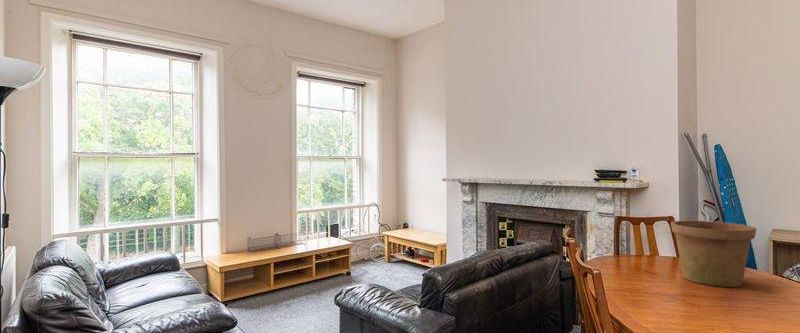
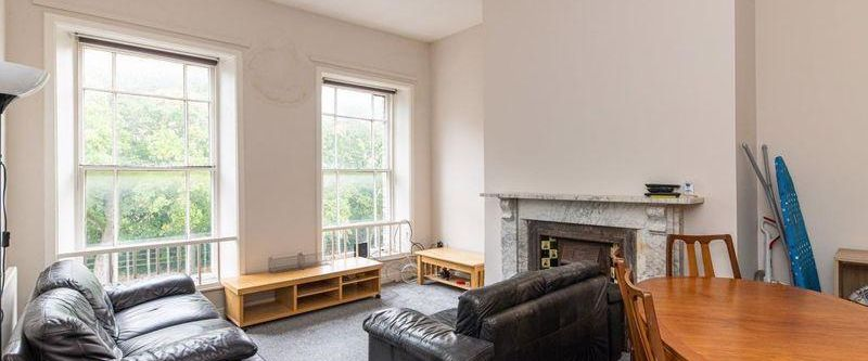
- flower pot [670,220,757,288]
